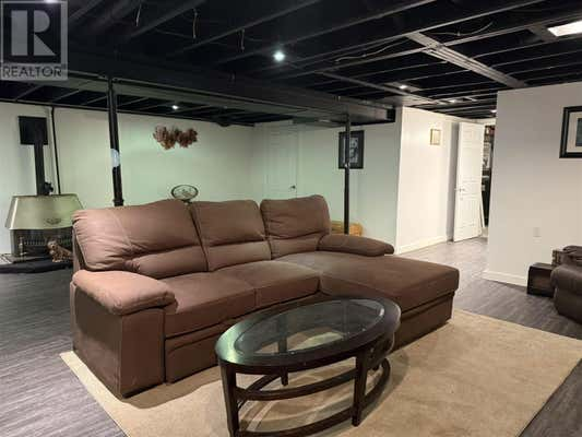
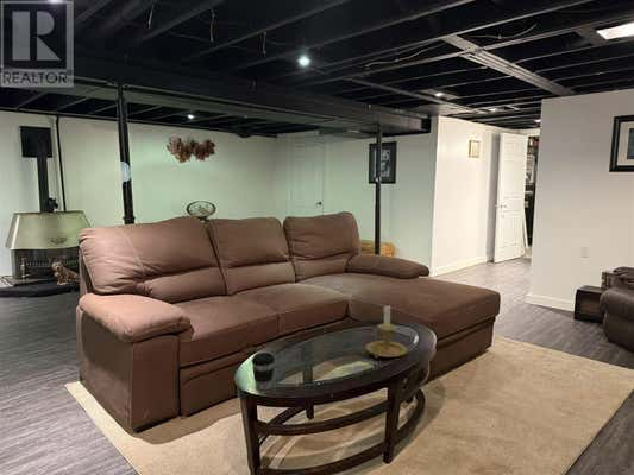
+ candle holder [365,303,408,360]
+ coffee cup [251,352,276,392]
